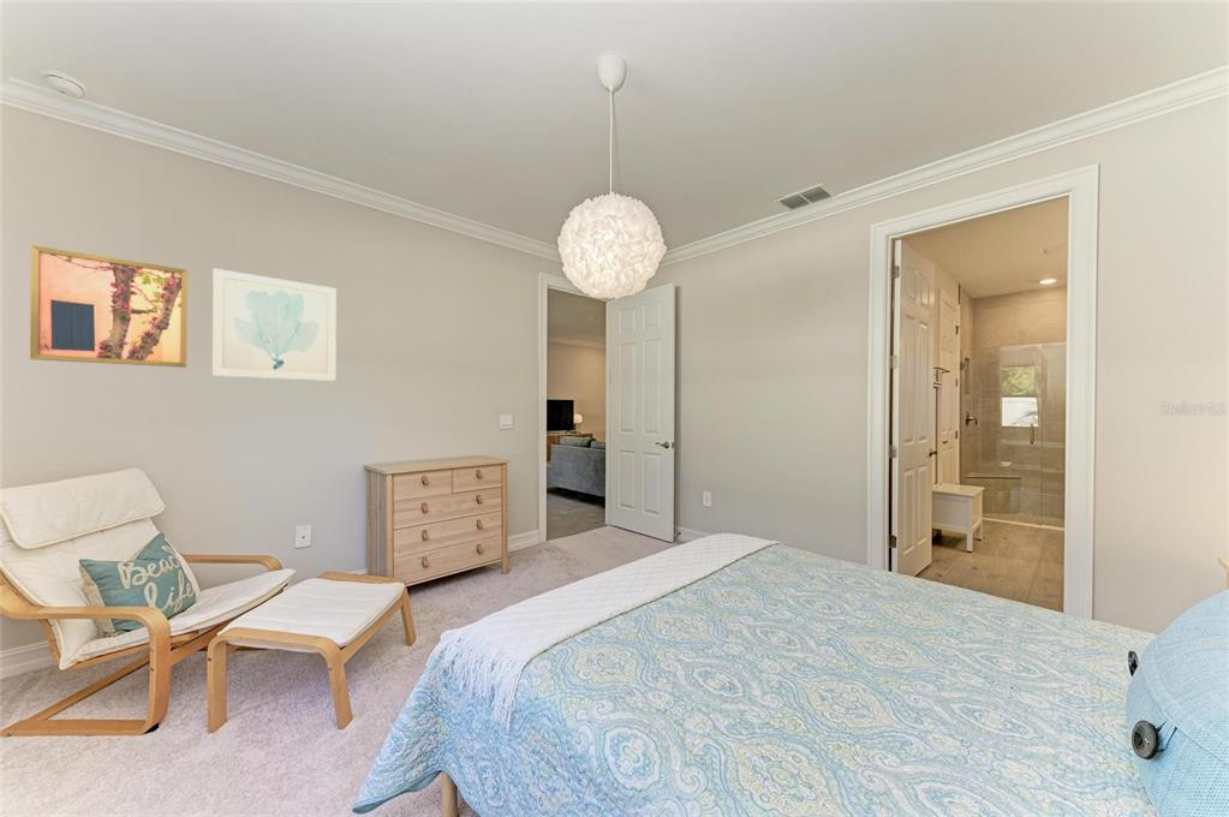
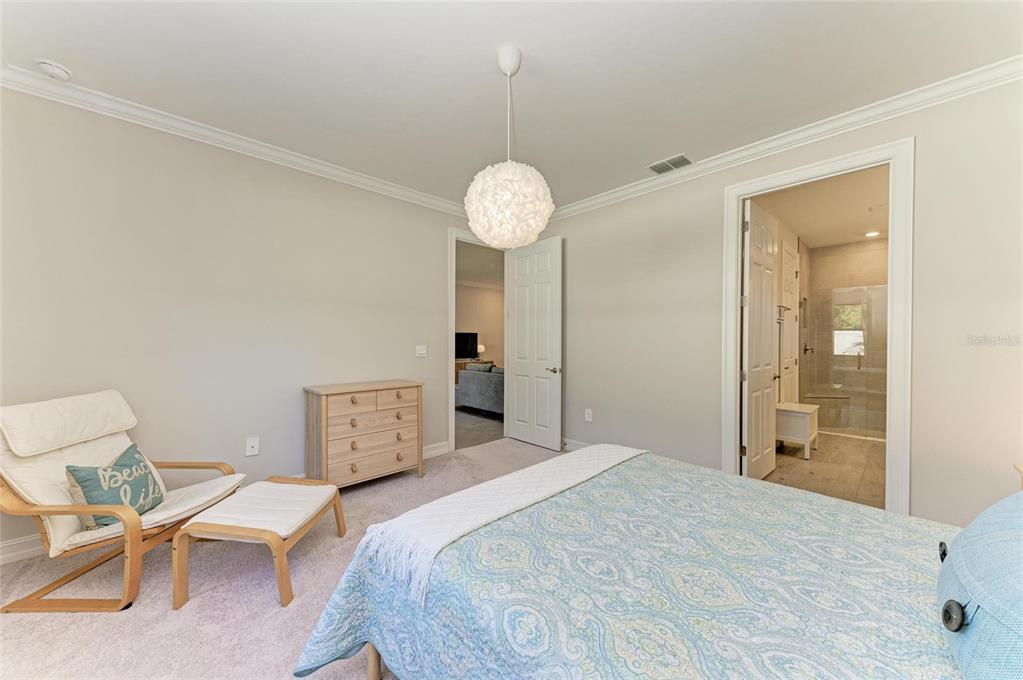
- wall art [29,244,189,369]
- wall art [211,268,338,382]
